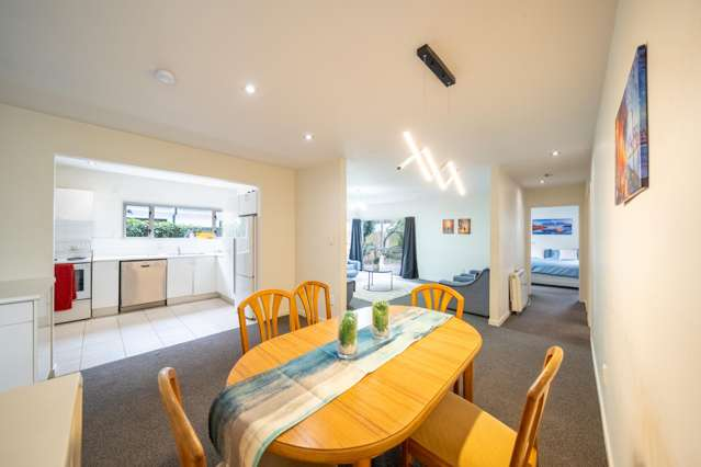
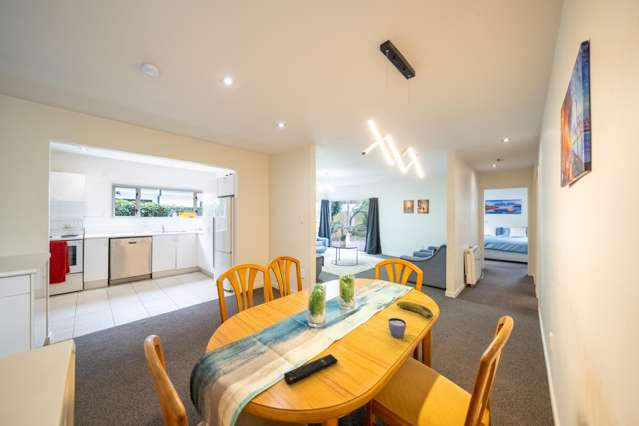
+ fruit [396,300,434,319]
+ cup [387,317,407,339]
+ remote control [283,353,339,384]
